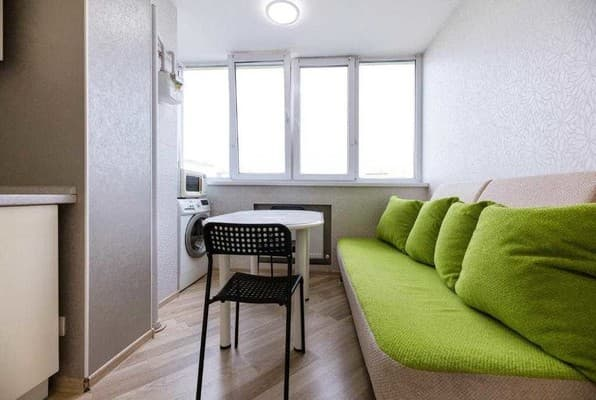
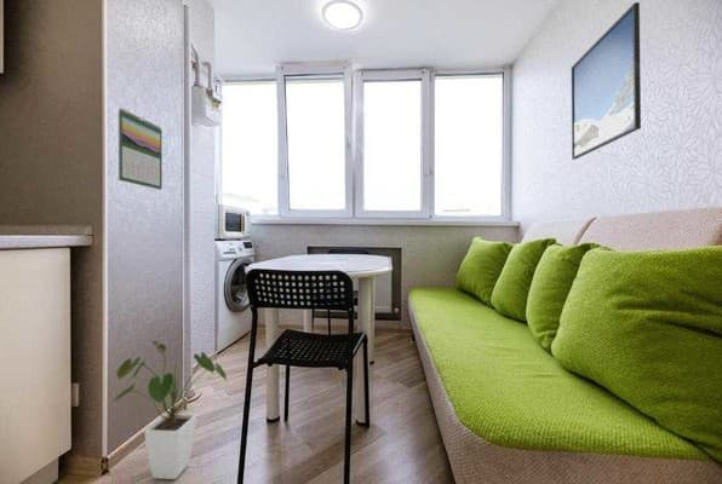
+ calendar [118,106,164,191]
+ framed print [571,1,642,161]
+ house plant [108,339,229,480]
